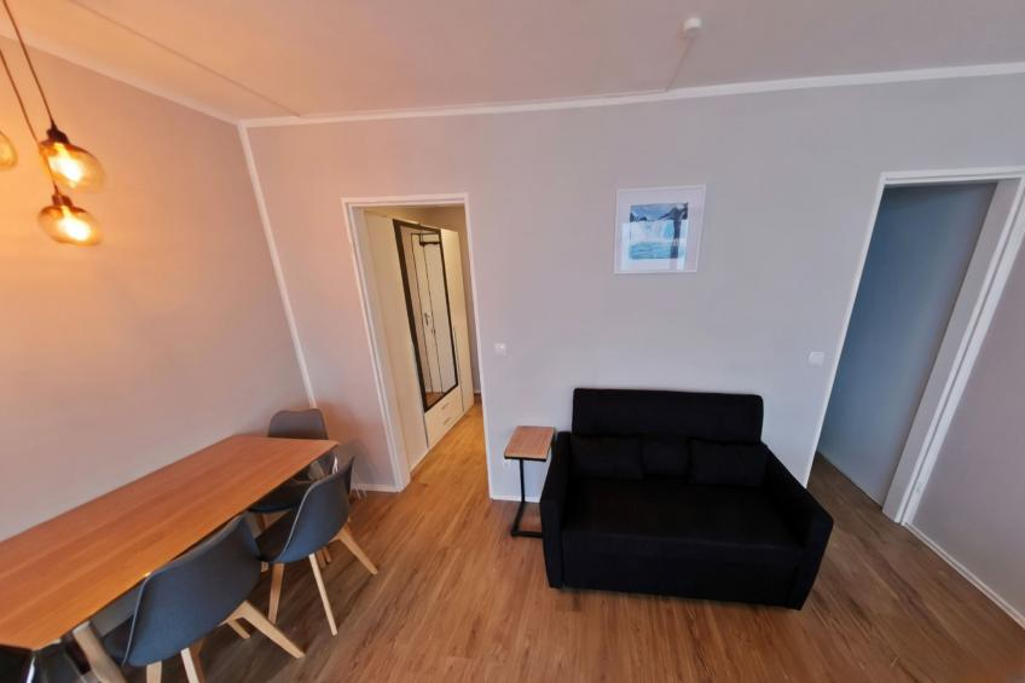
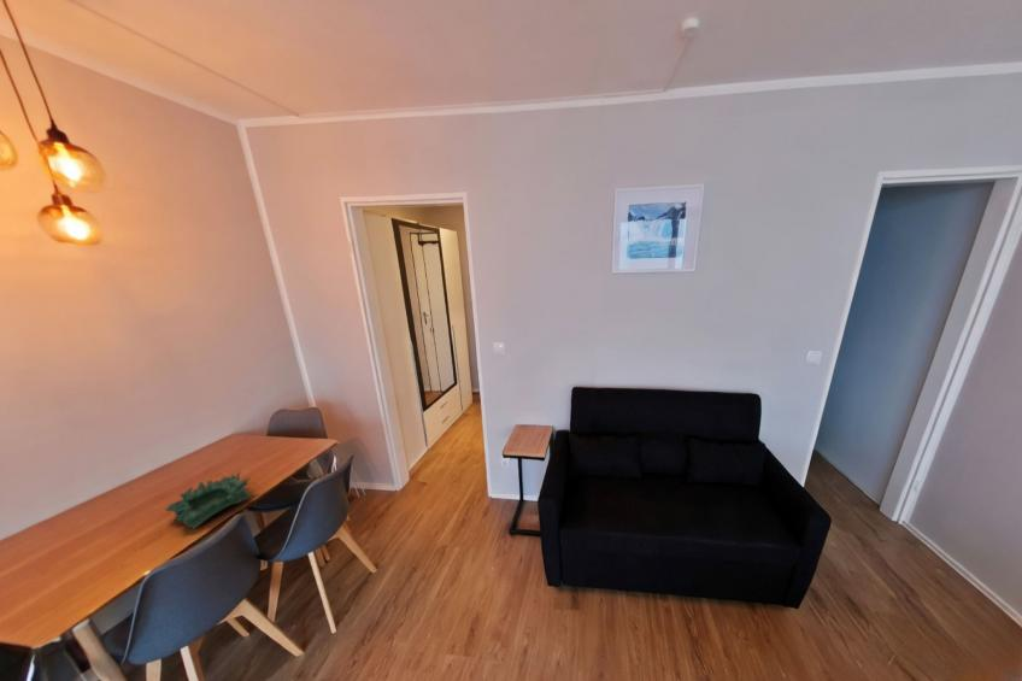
+ decorative bowl [165,470,252,530]
